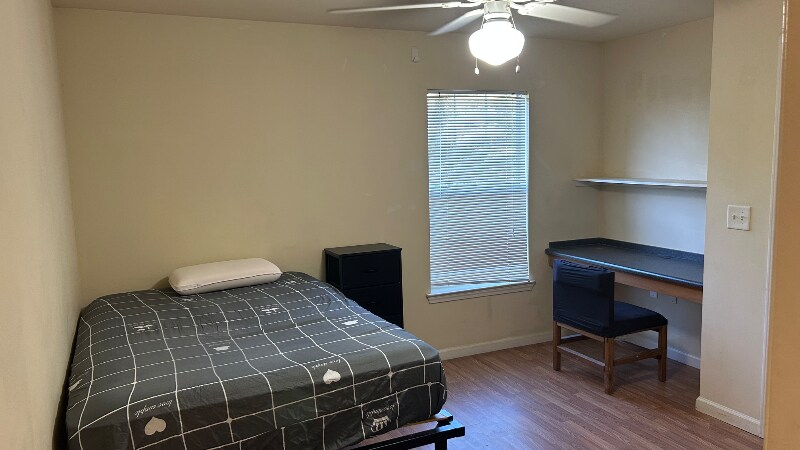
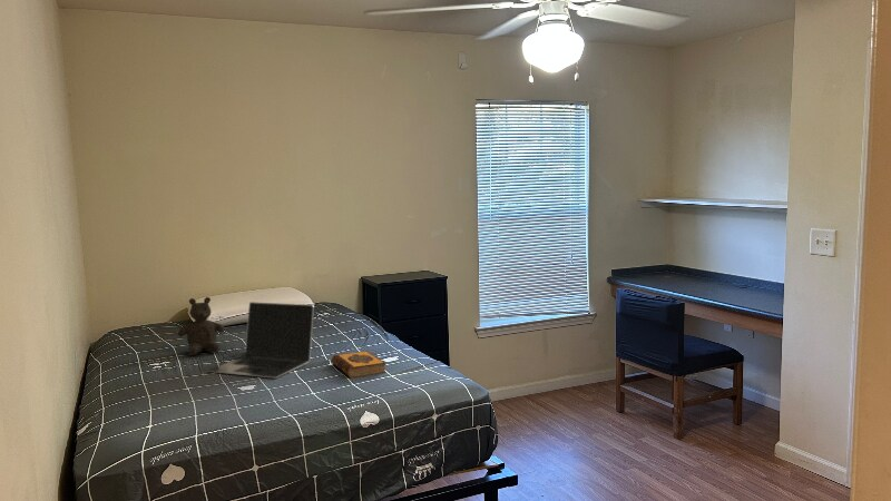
+ teddy bear [177,296,226,356]
+ hardback book [331,350,386,379]
+ laptop [207,301,315,379]
